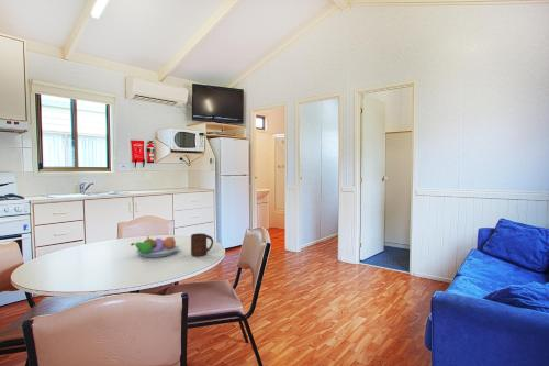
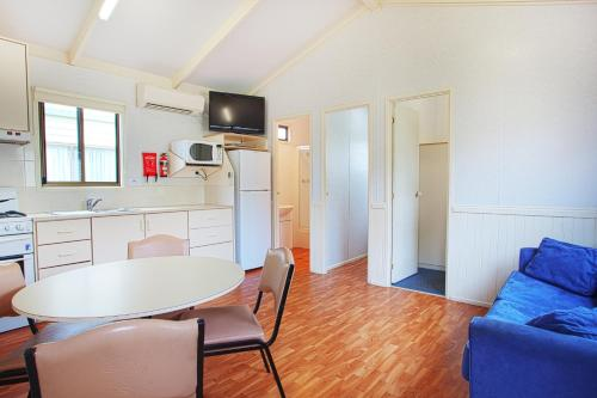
- fruit bowl [130,236,180,258]
- cup [190,232,214,257]
